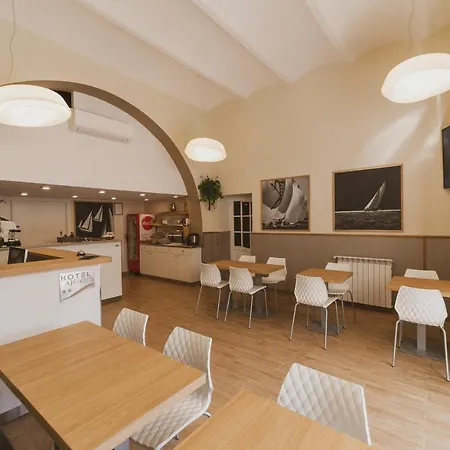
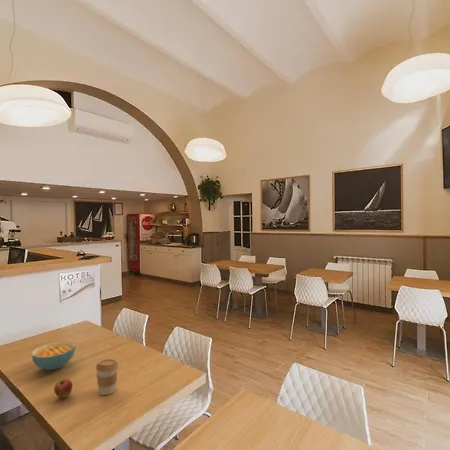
+ fruit [53,378,73,399]
+ cereal bowl [31,340,77,371]
+ coffee cup [95,358,119,396]
